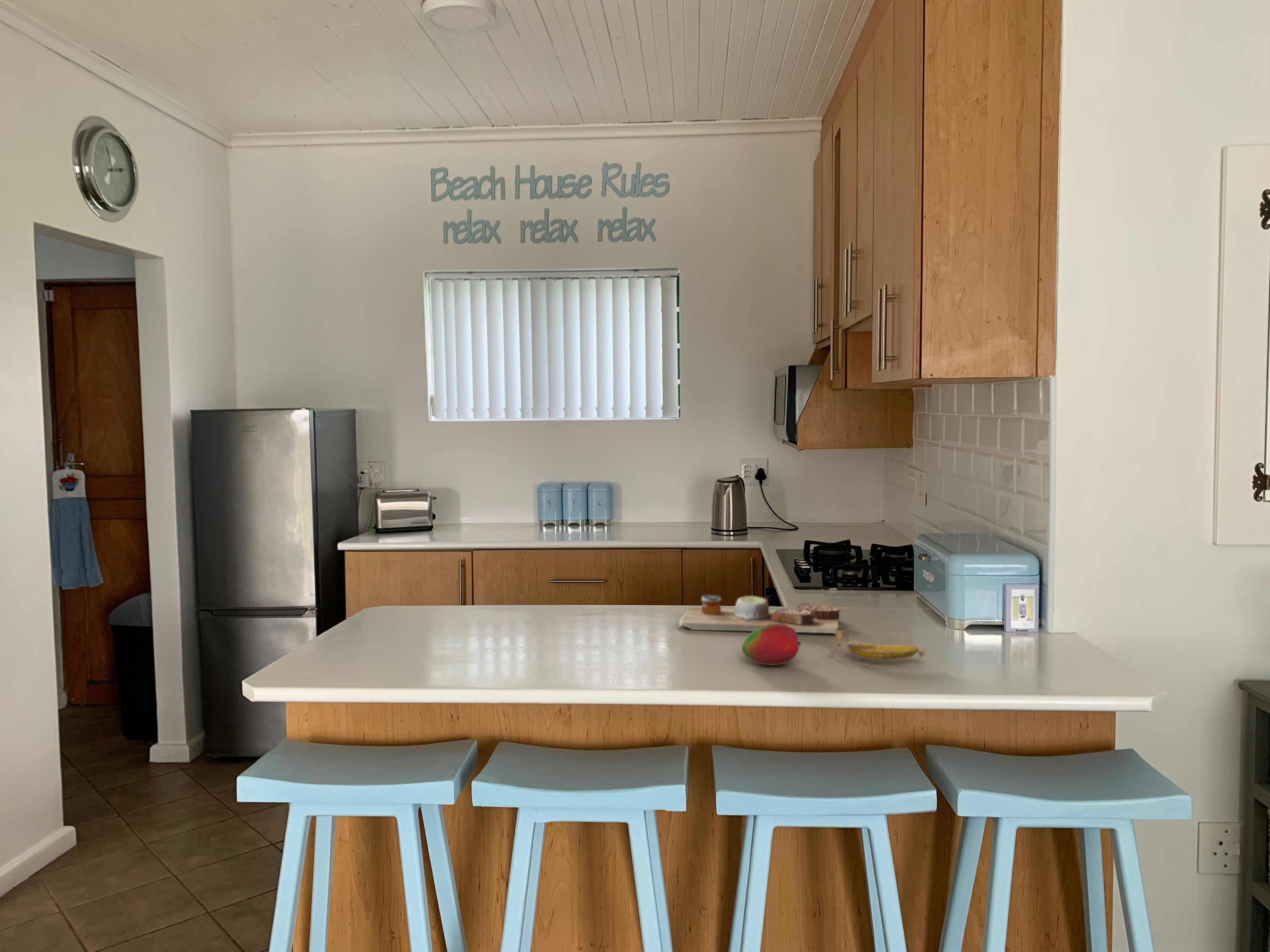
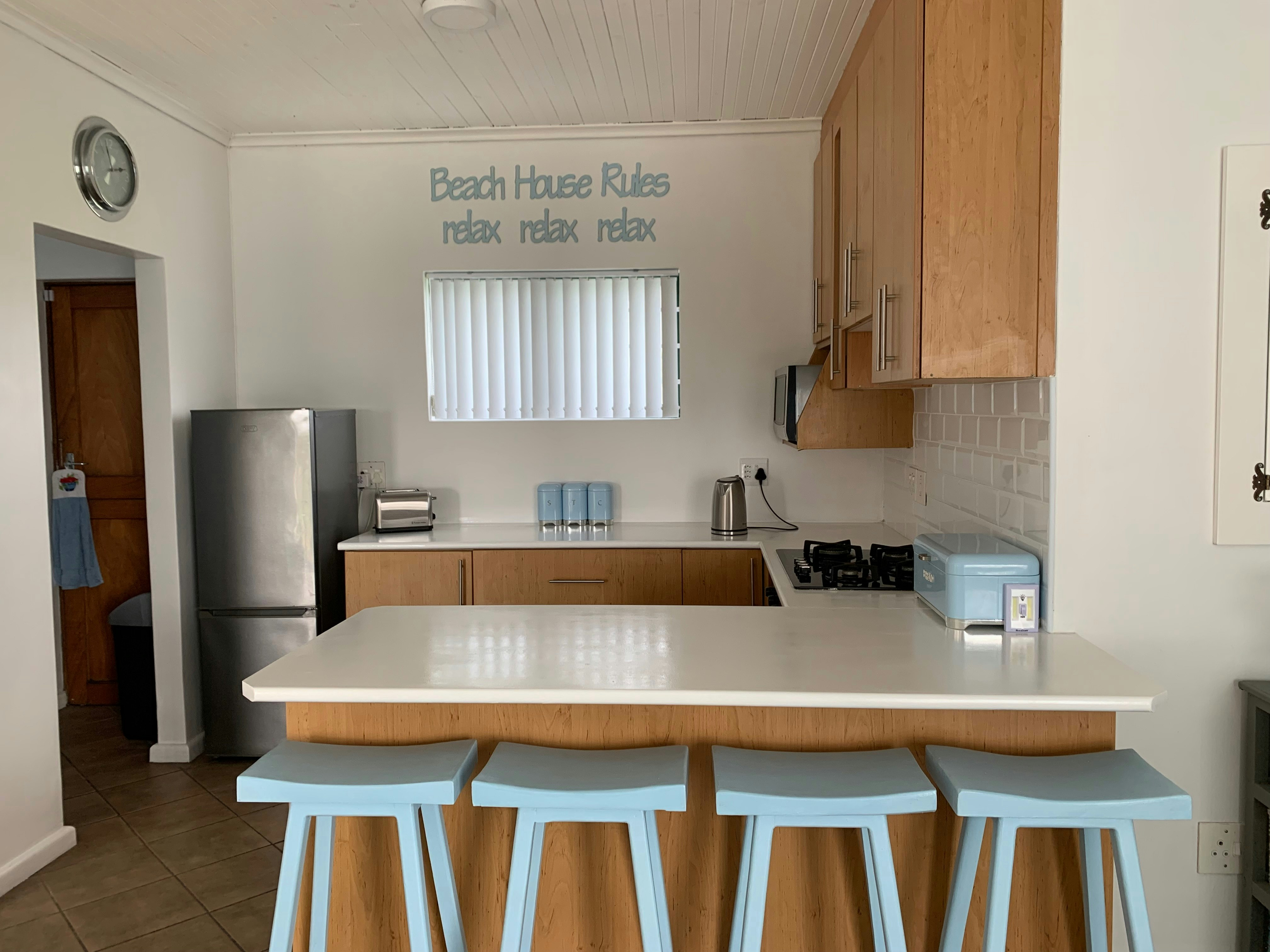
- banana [830,629,926,668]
- fruit [741,624,802,666]
- cutting board [678,595,842,633]
